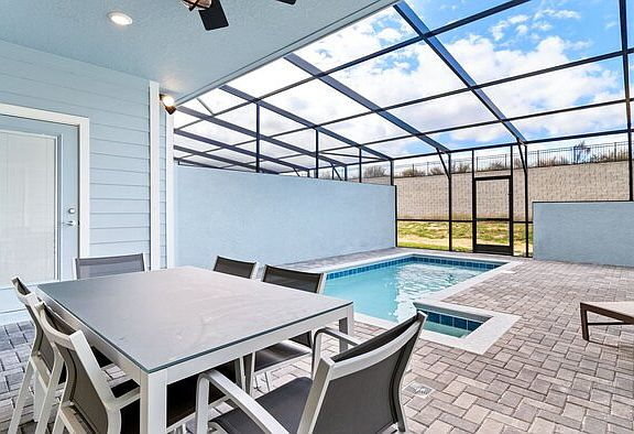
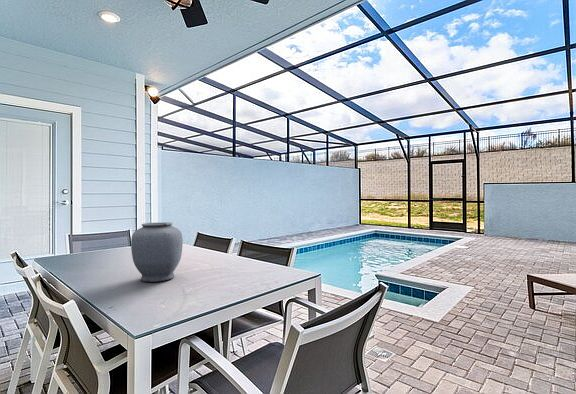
+ vase [130,221,184,283]
